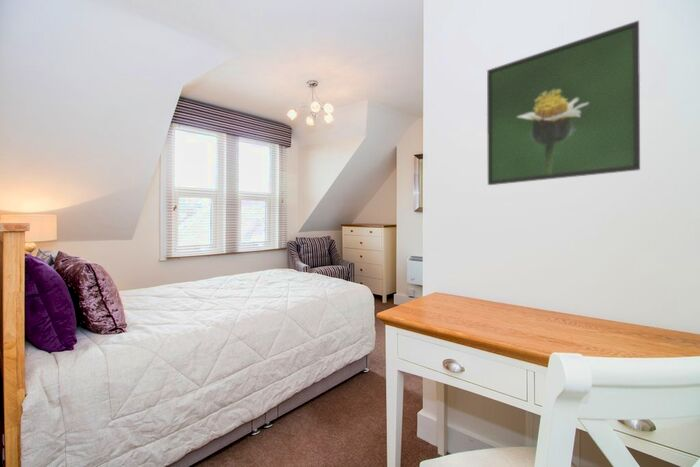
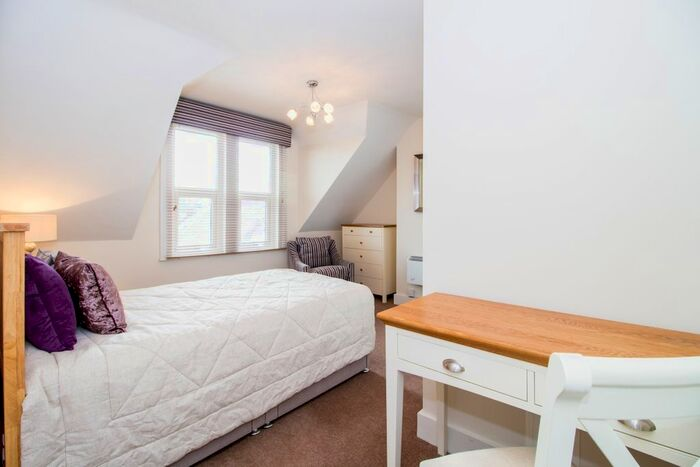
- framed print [486,20,641,186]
